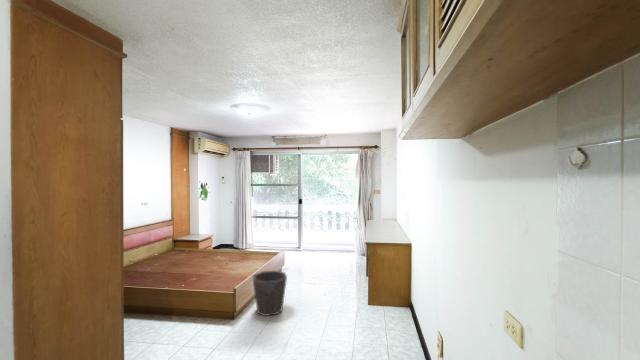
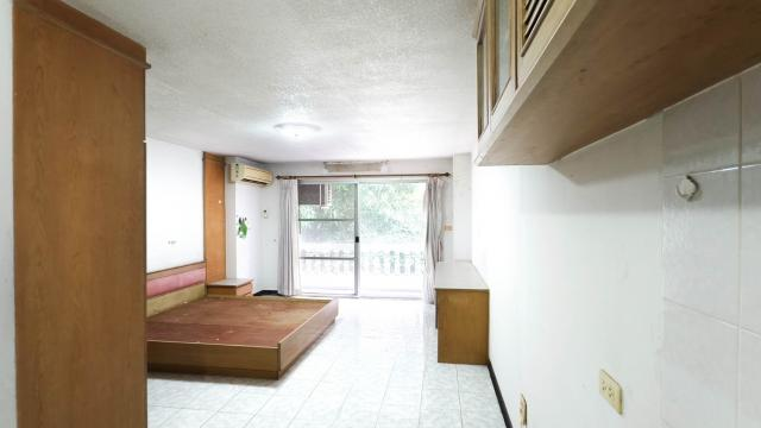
- waste bin [252,270,288,317]
